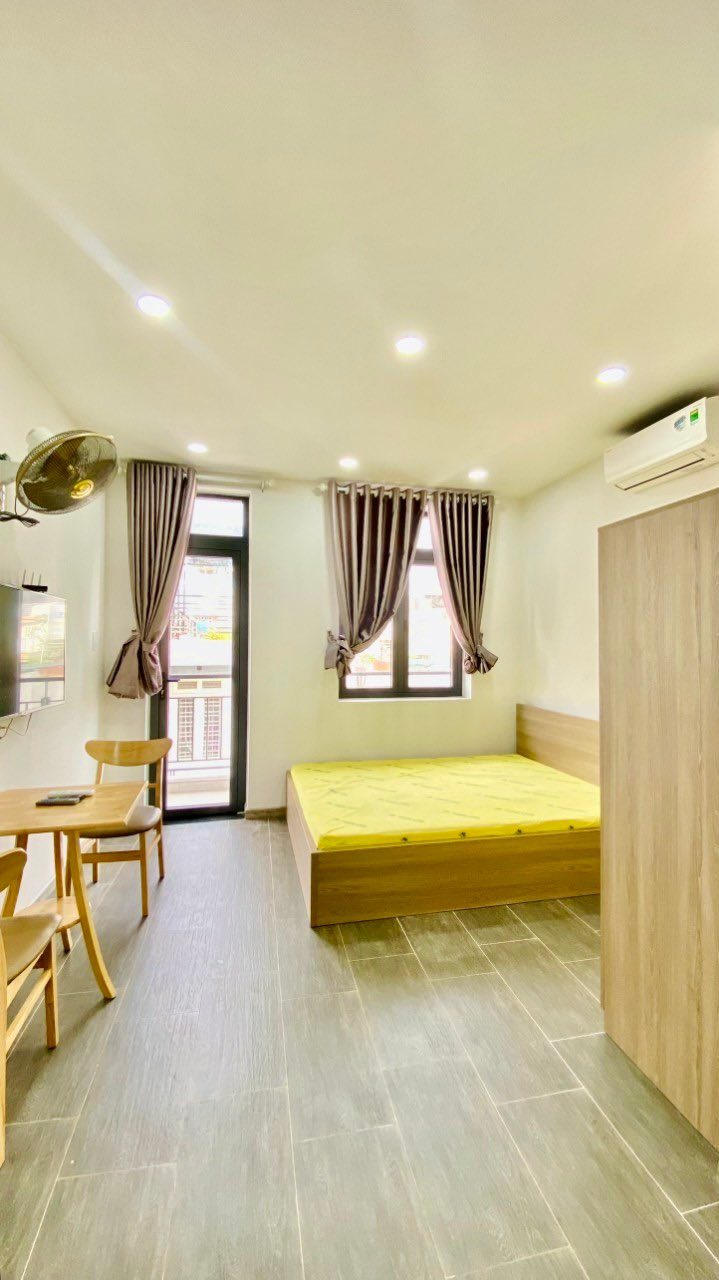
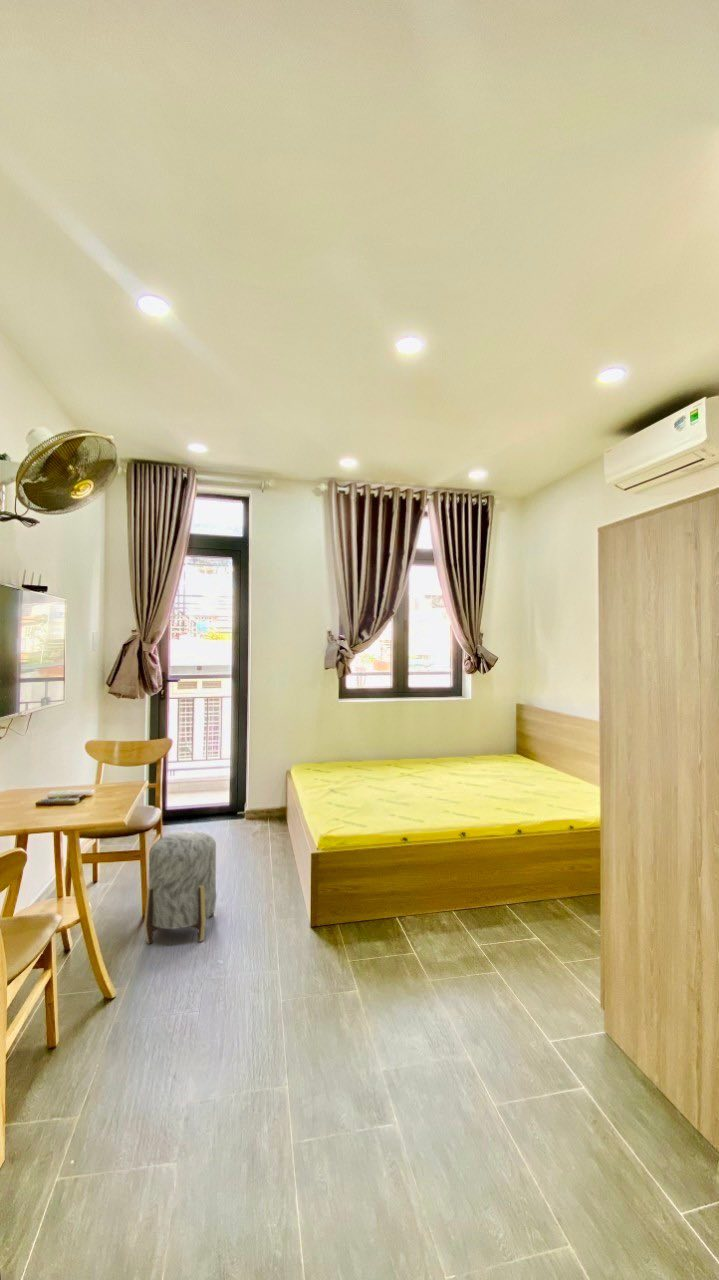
+ stool [143,830,217,945]
